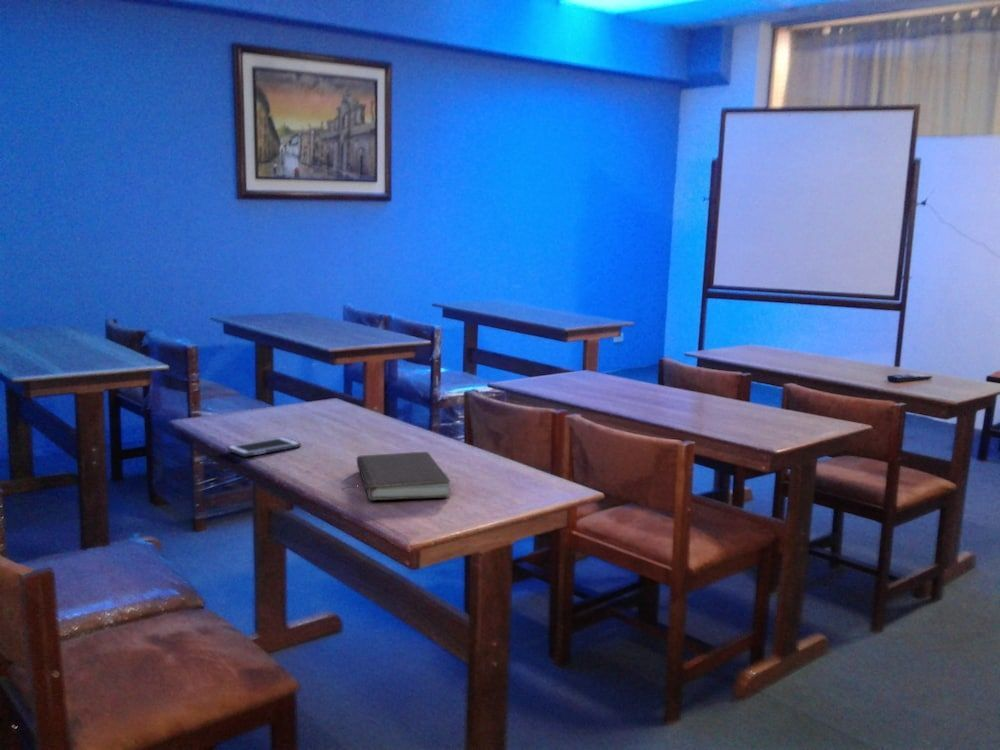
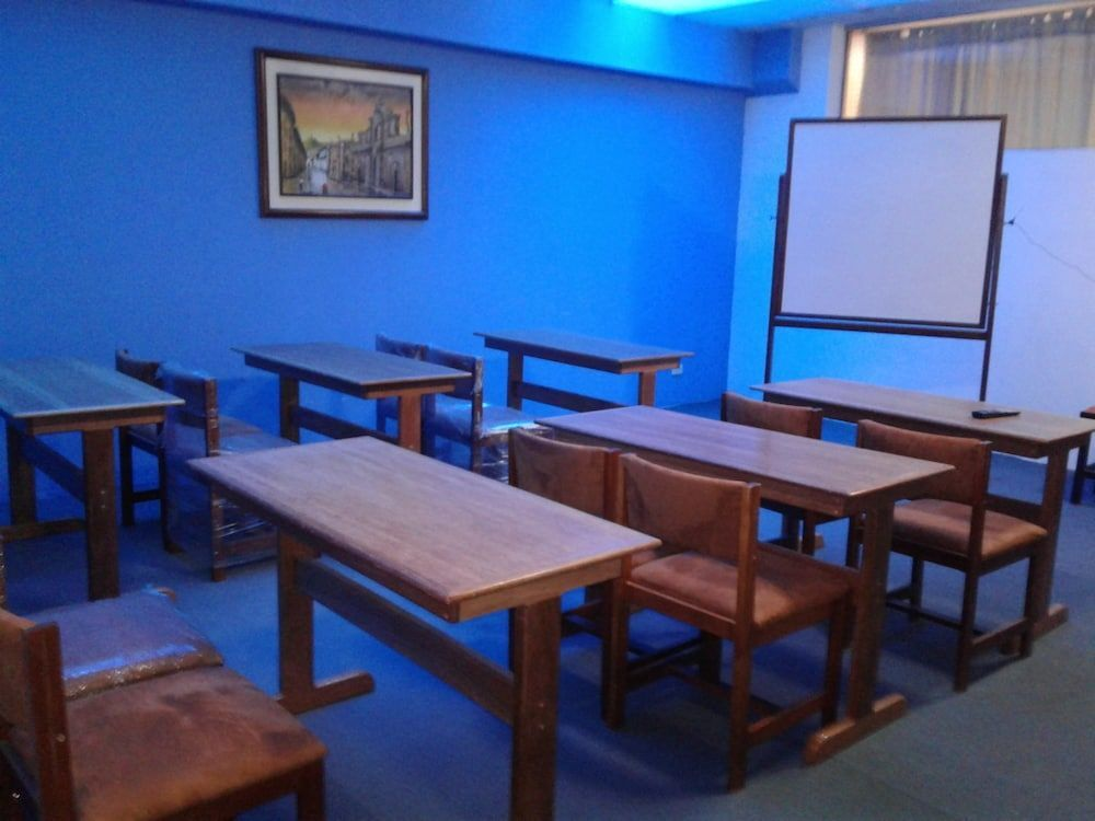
- book [341,451,451,501]
- cell phone [226,436,302,458]
